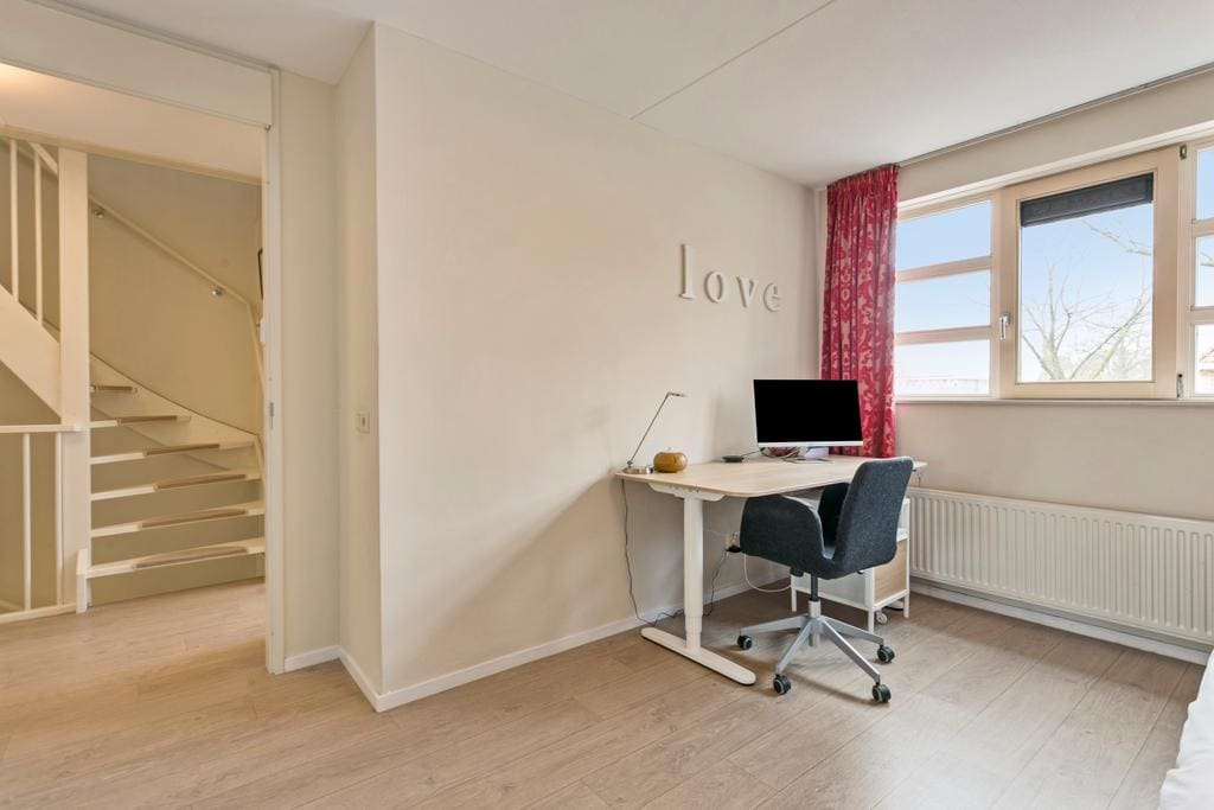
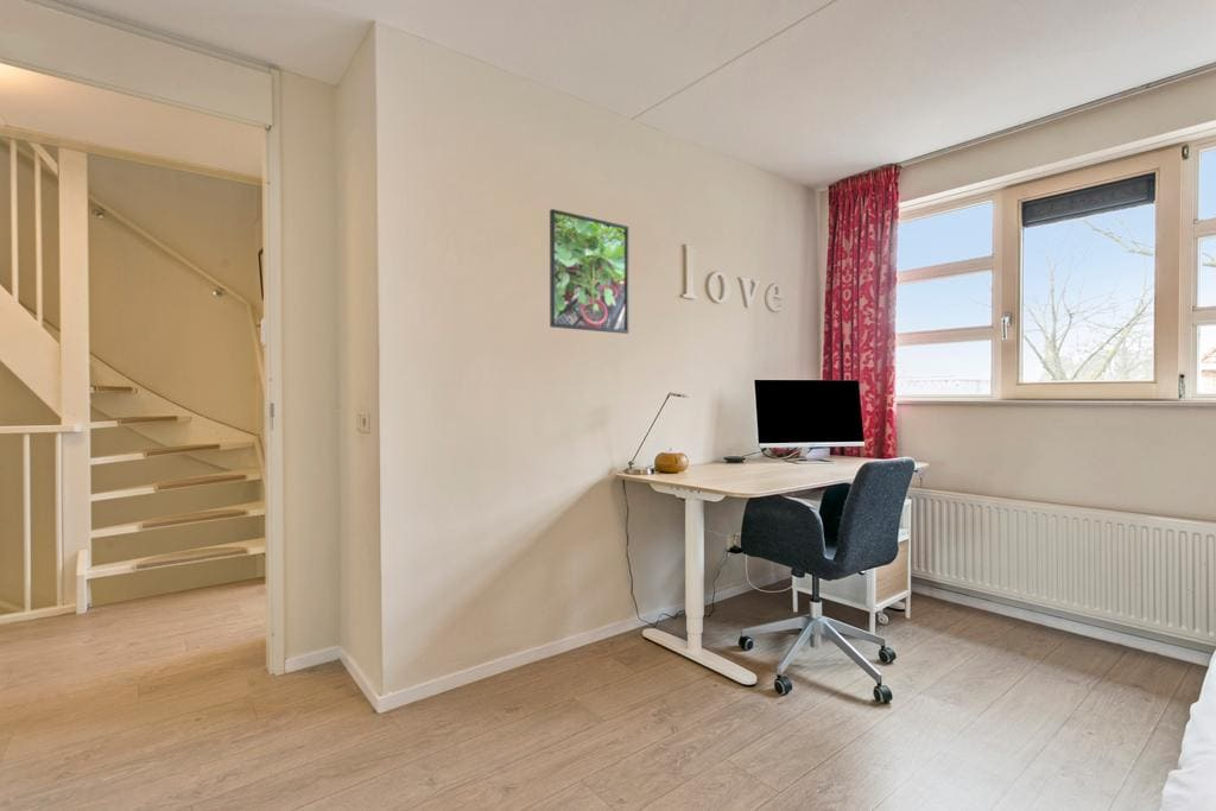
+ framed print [549,208,629,335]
